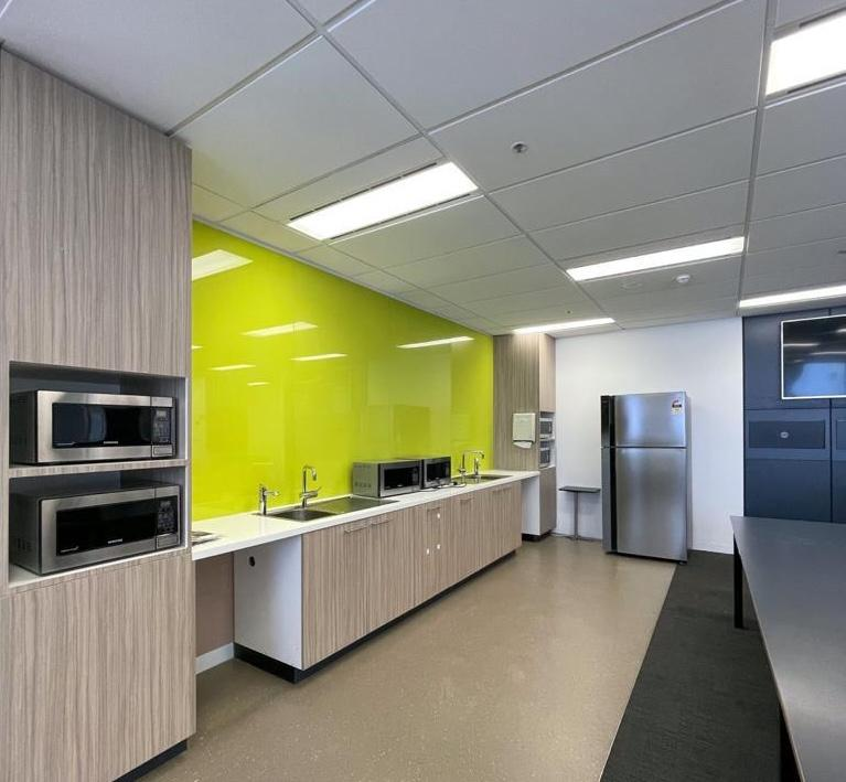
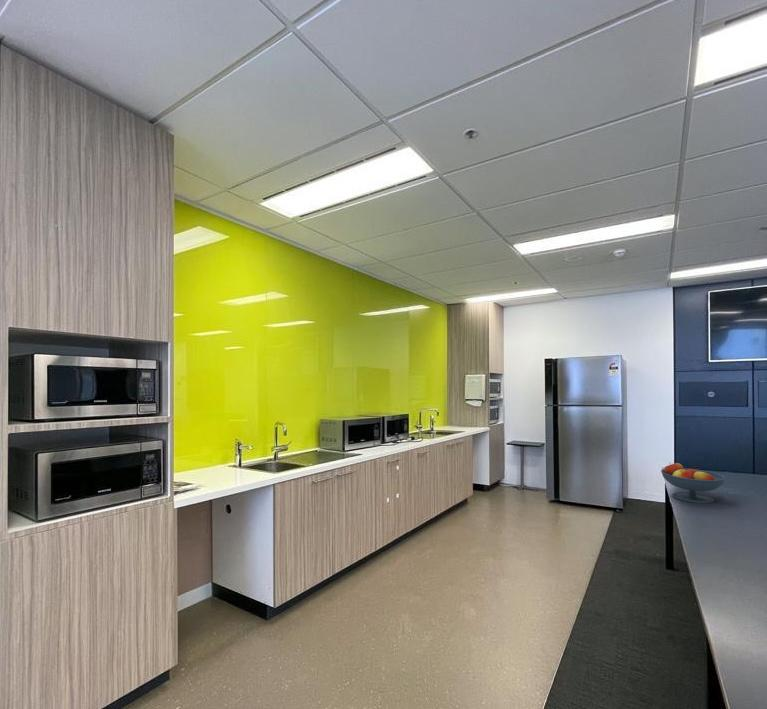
+ fruit bowl [660,461,726,504]
